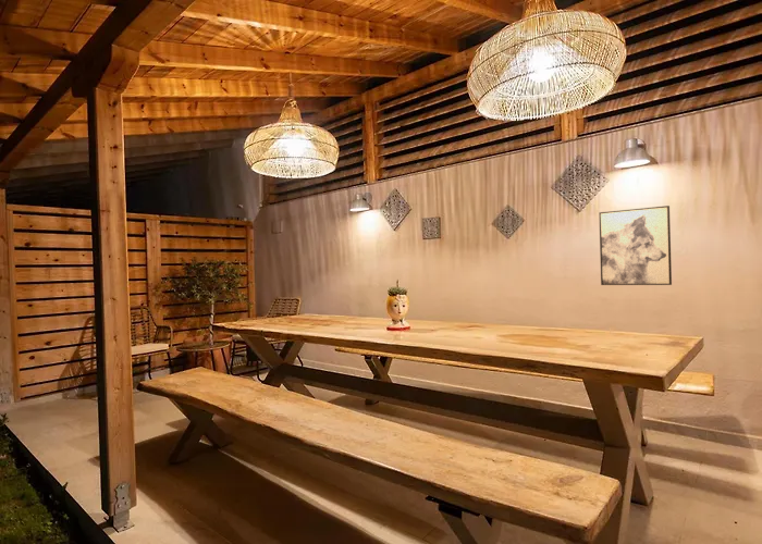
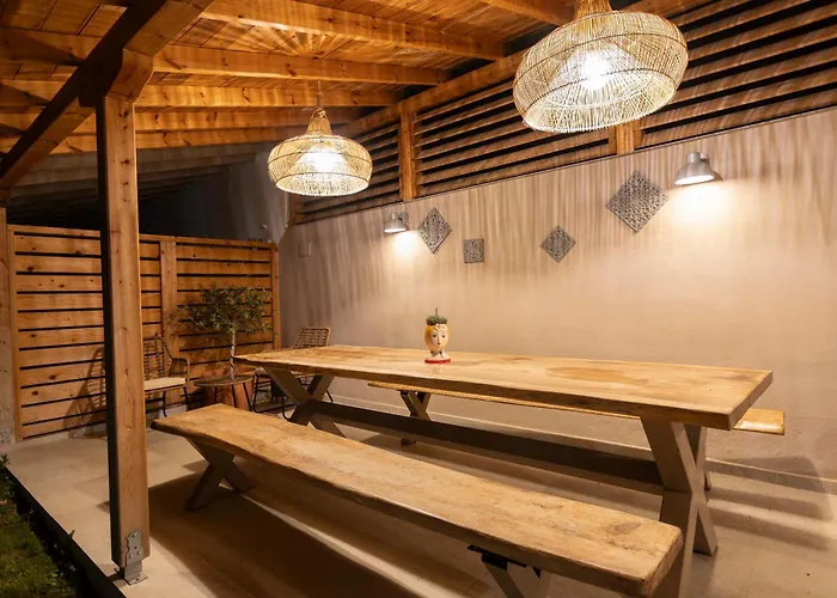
- wall art [598,205,673,286]
